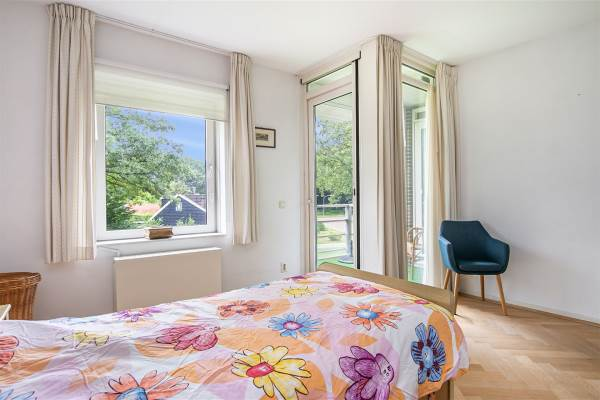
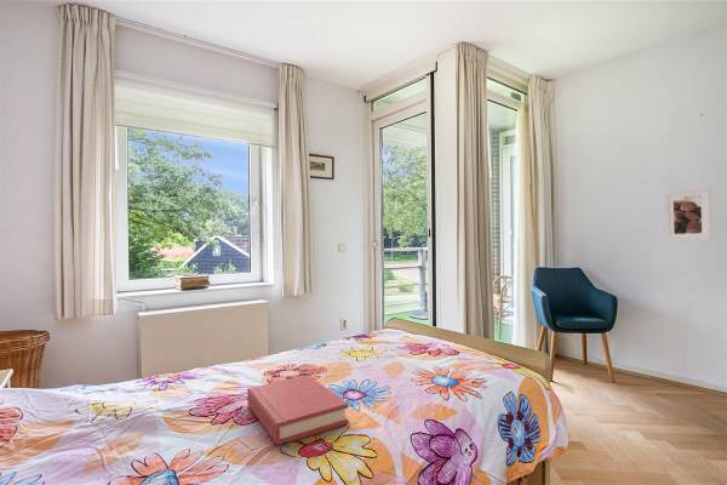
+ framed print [664,186,712,242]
+ hardback book [246,373,349,446]
